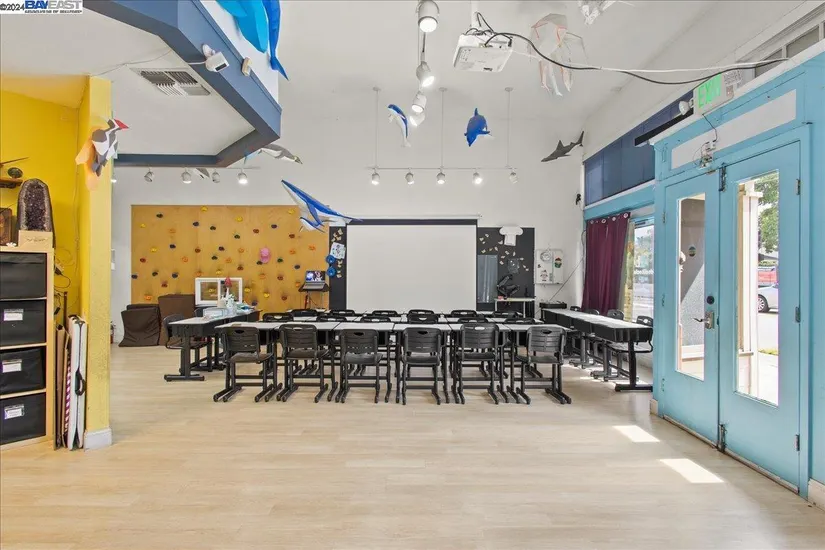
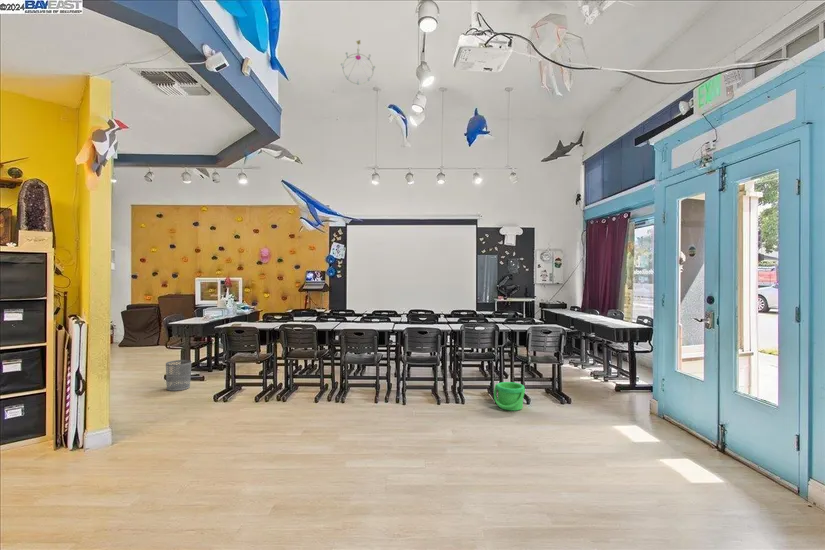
+ ceiling mobile [340,39,377,85]
+ bucket [493,381,526,412]
+ waste bin [165,359,192,392]
